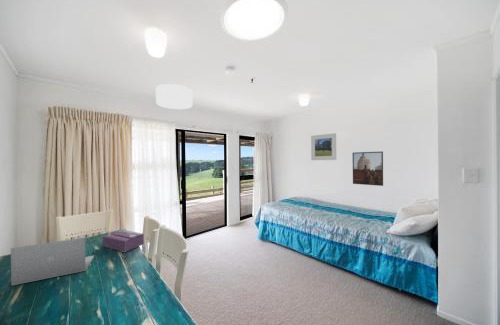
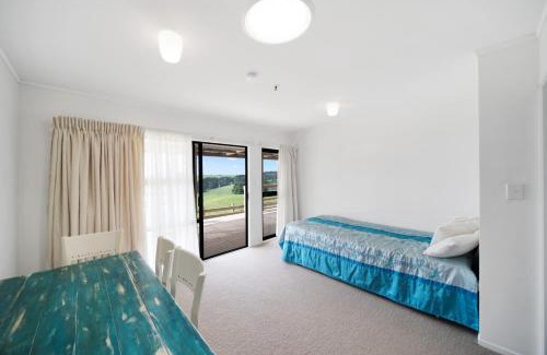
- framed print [310,132,337,161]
- laptop [10,237,95,286]
- ceiling light [155,83,193,110]
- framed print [352,151,384,187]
- tissue box [102,229,145,253]
